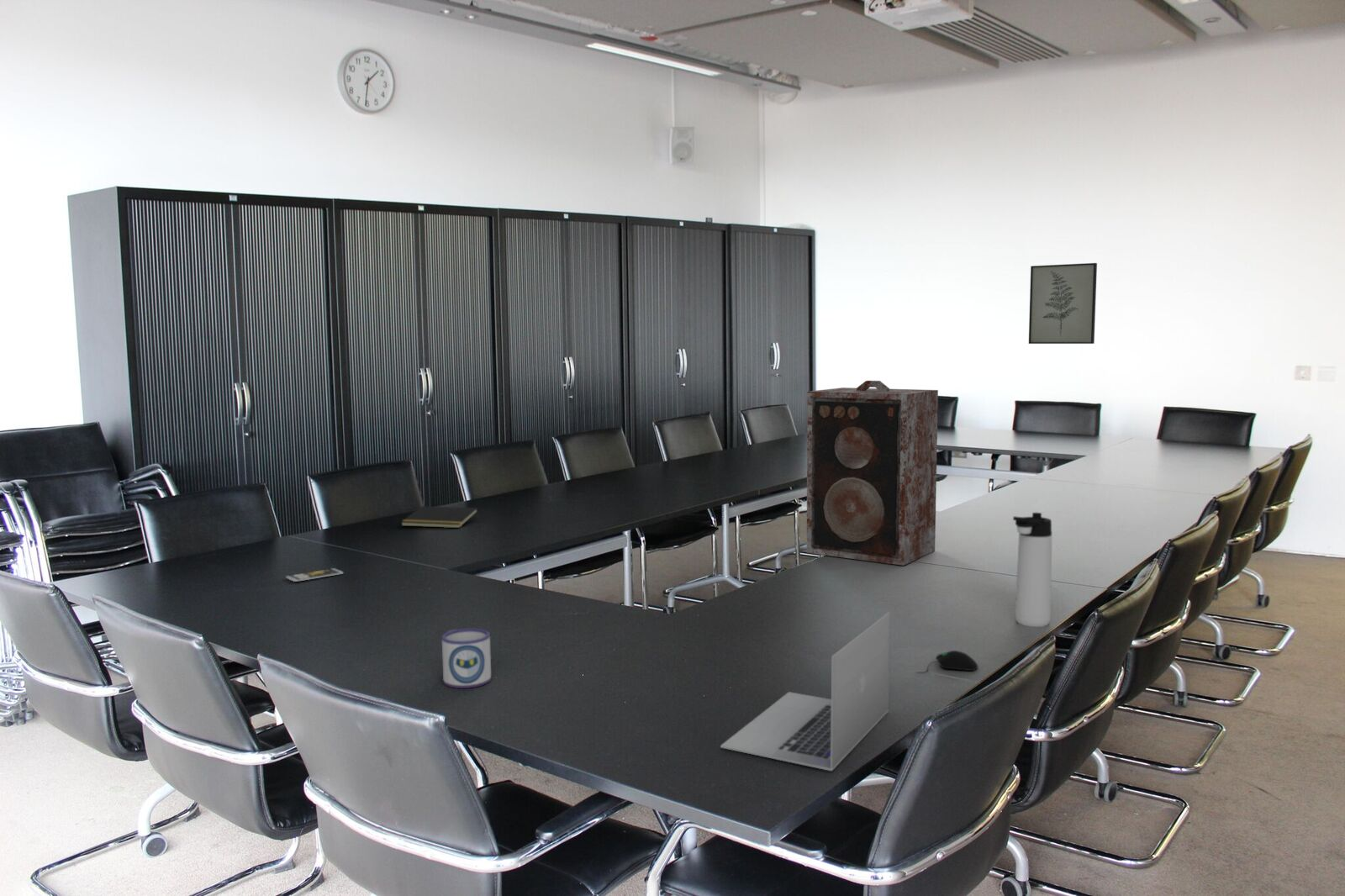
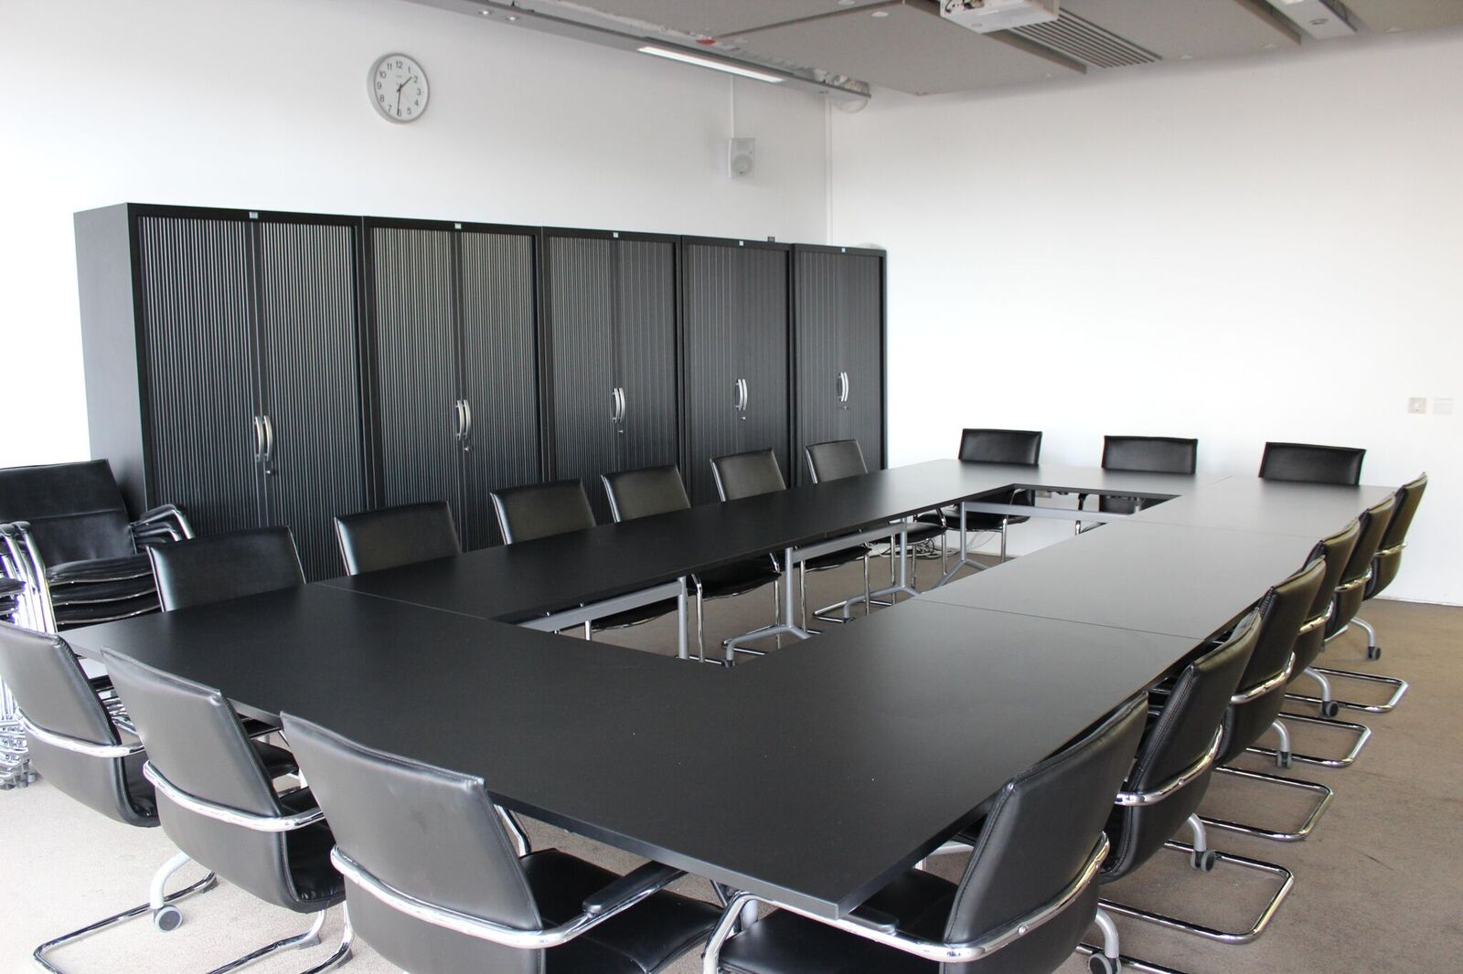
- speaker [806,380,939,567]
- mug [441,628,492,689]
- smartphone [285,567,344,582]
- wall art [1028,262,1098,345]
- thermos bottle [1012,512,1052,628]
- laptop [720,611,891,772]
- notepad [400,505,478,529]
- computer mouse [915,650,978,674]
